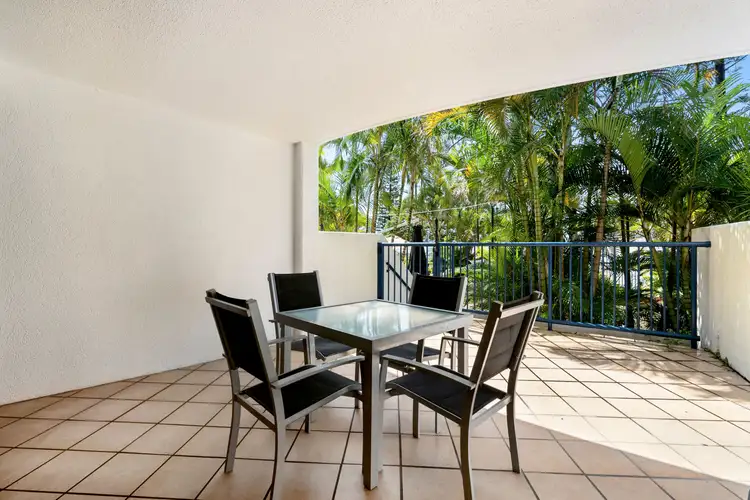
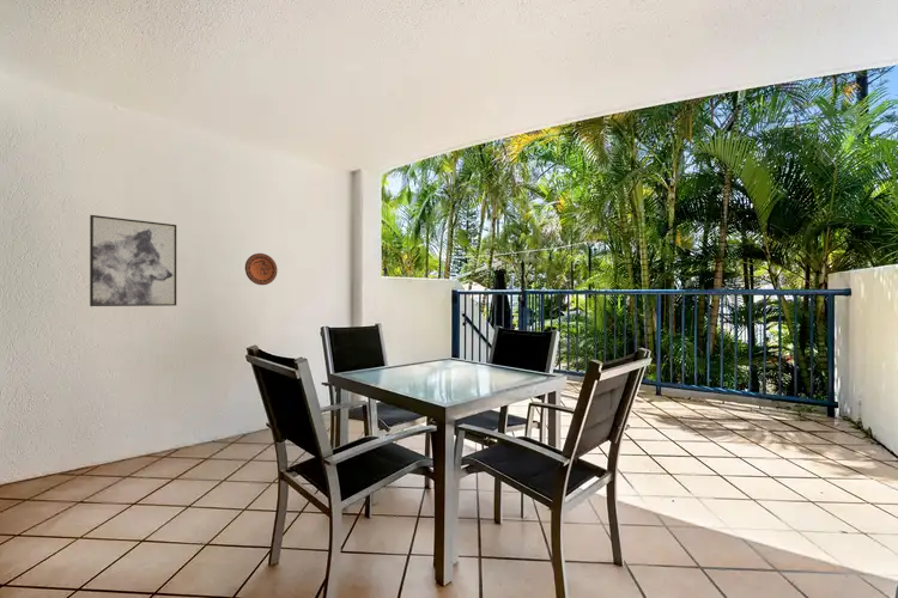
+ decorative plate [244,252,279,286]
+ wall art [89,214,177,307]
